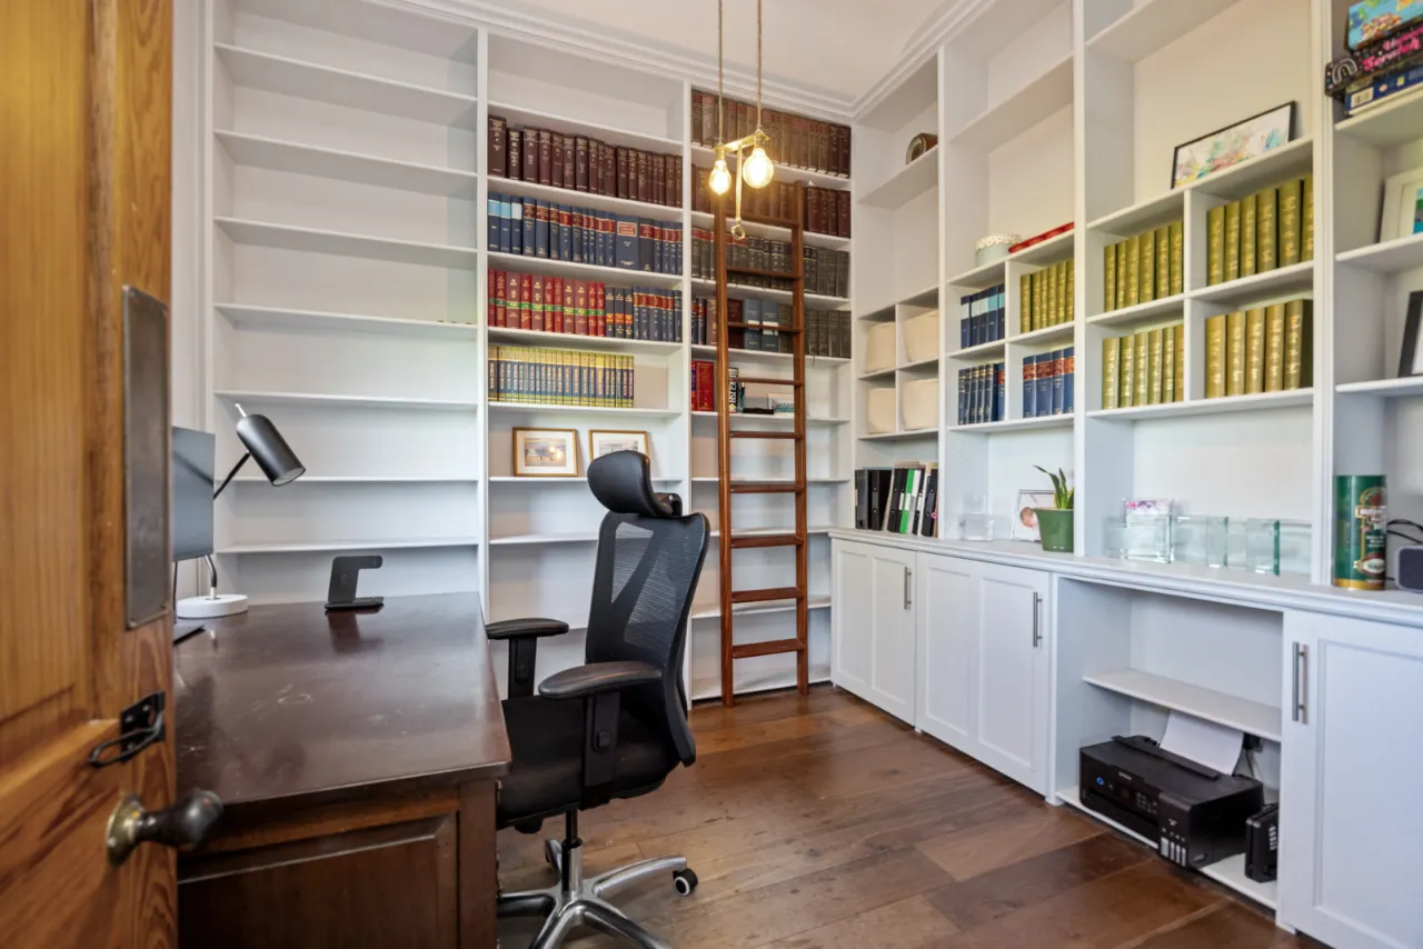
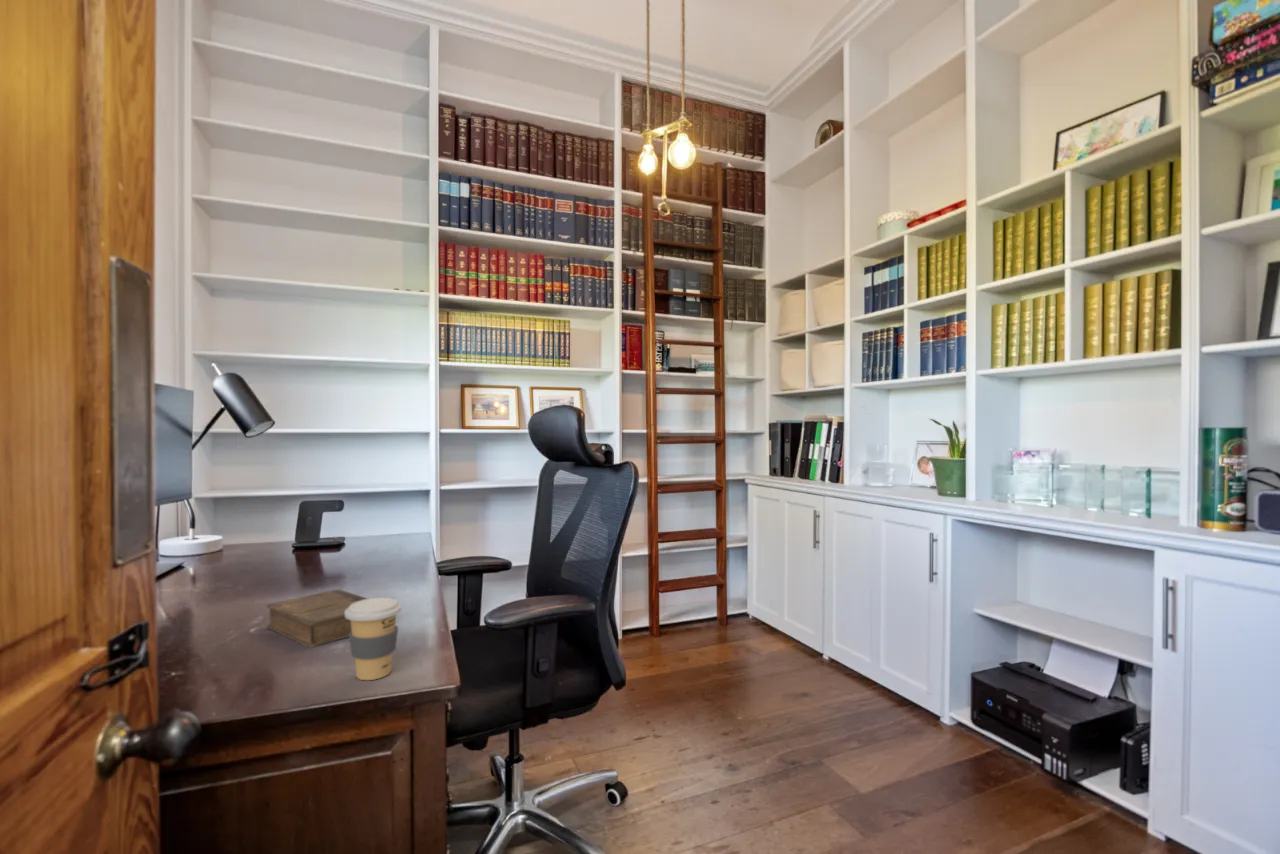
+ book [266,588,369,649]
+ coffee cup [345,597,403,681]
